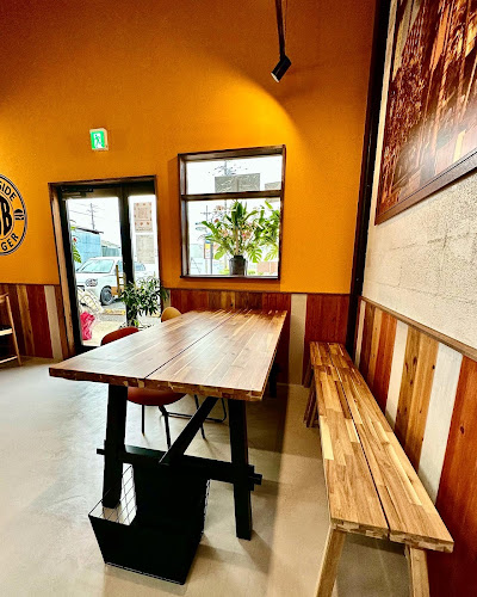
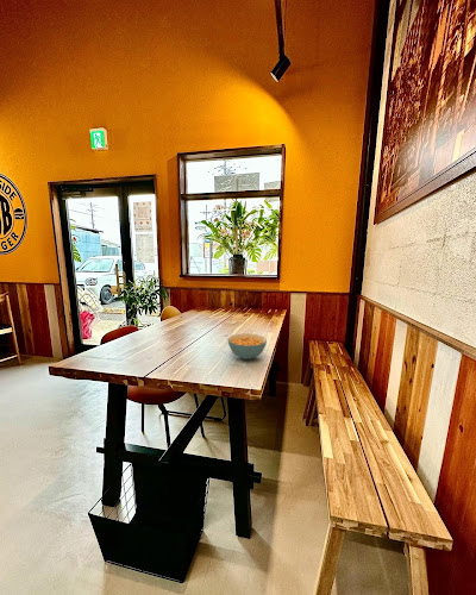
+ cereal bowl [227,332,268,361]
